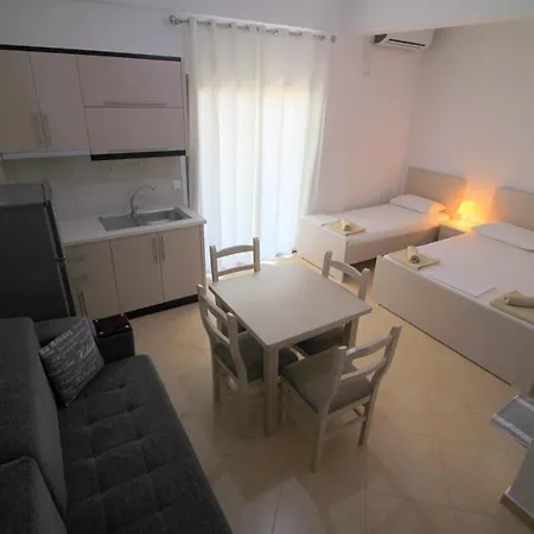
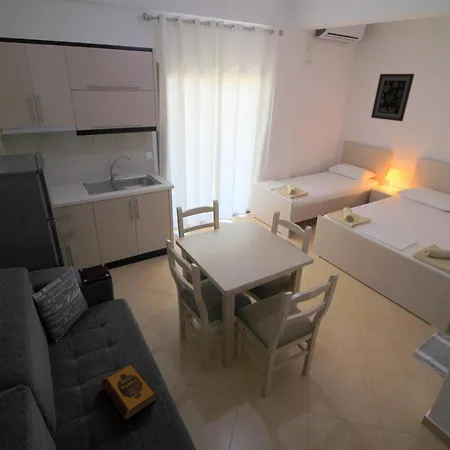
+ hardback book [100,362,157,421]
+ wall art [370,73,415,122]
